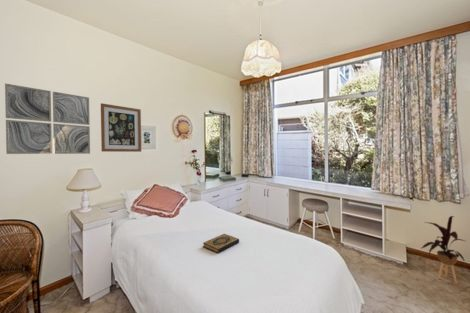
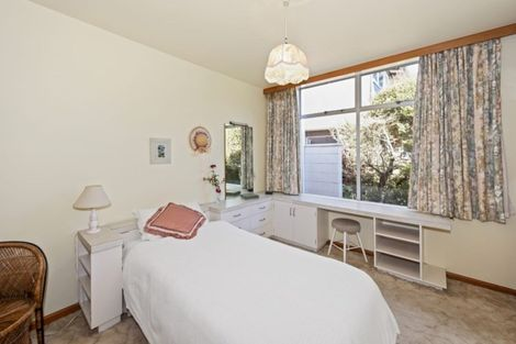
- wall art [4,83,91,155]
- house plant [421,215,468,285]
- wall art [100,102,142,153]
- hardback book [202,233,240,254]
